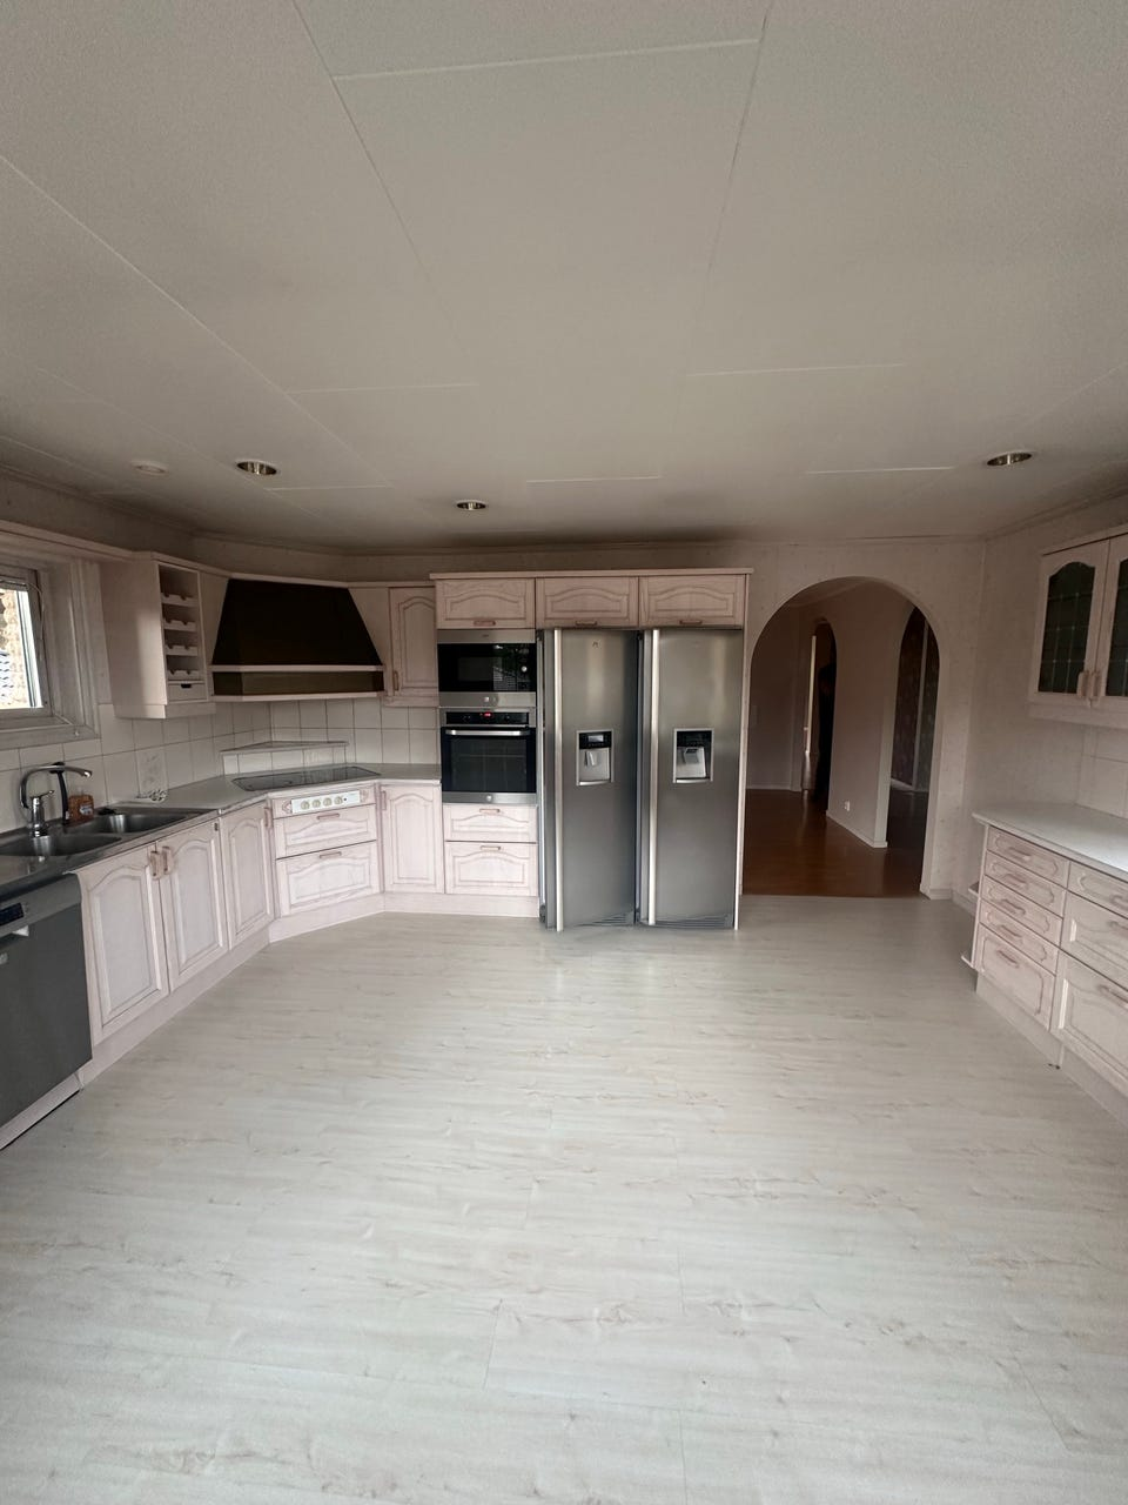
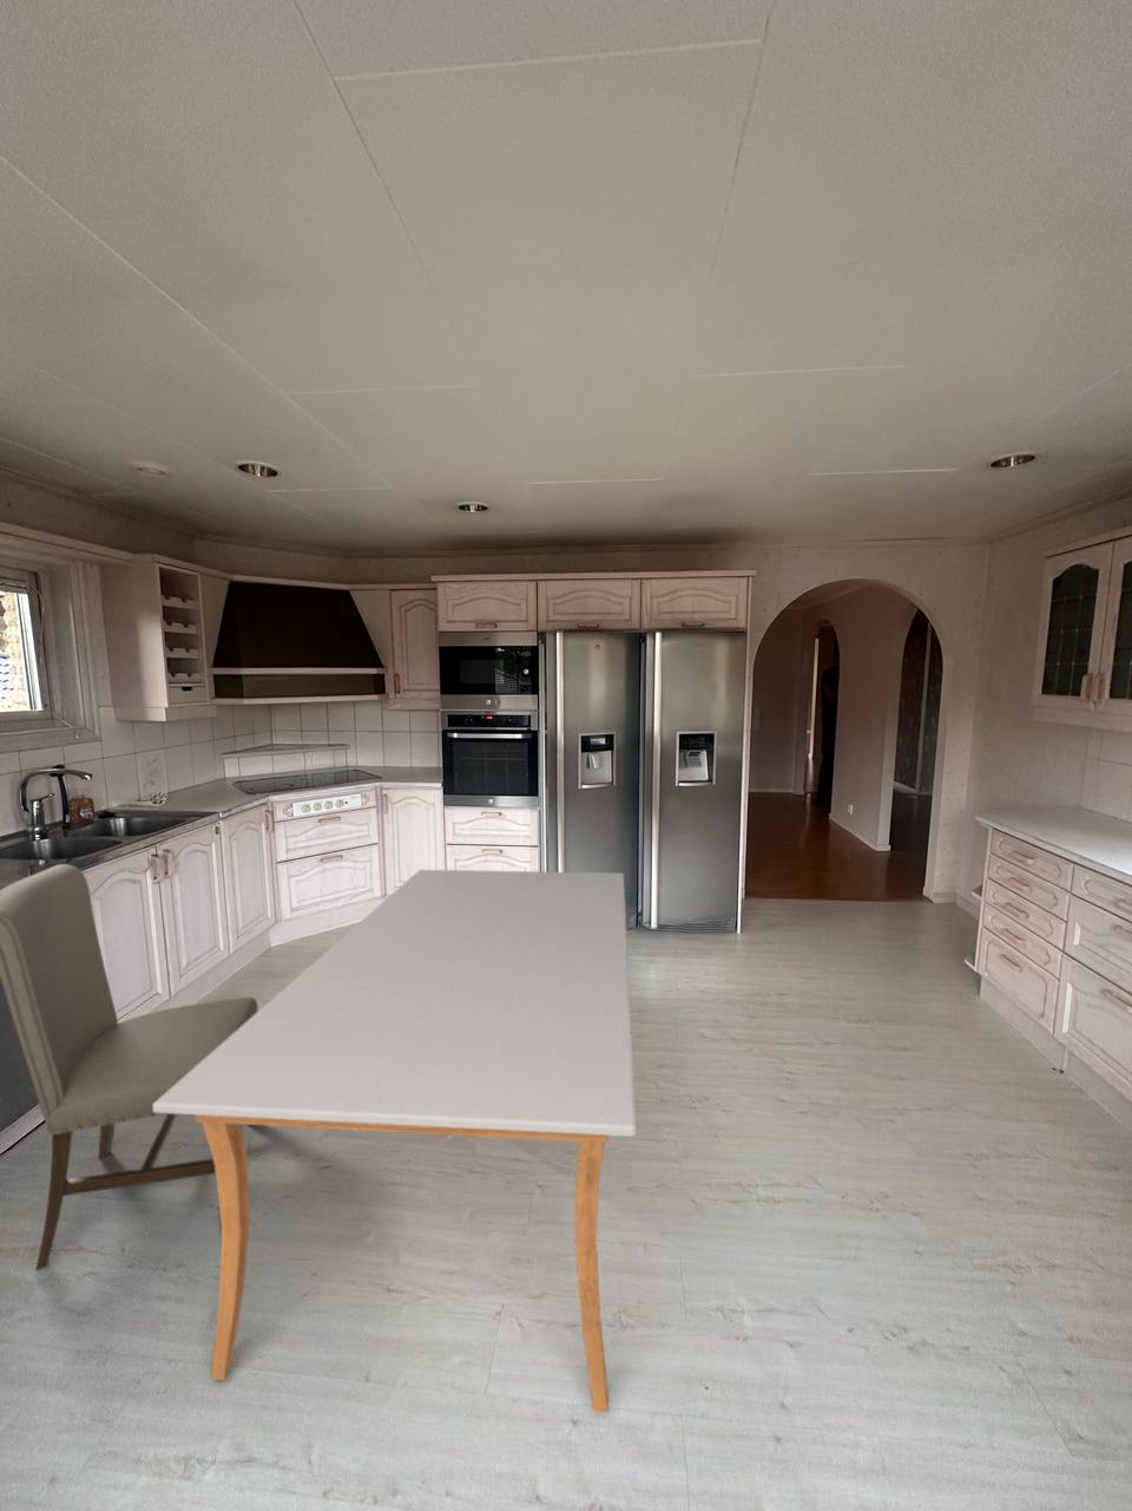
+ dining table [152,869,636,1415]
+ chair [0,863,259,1272]
